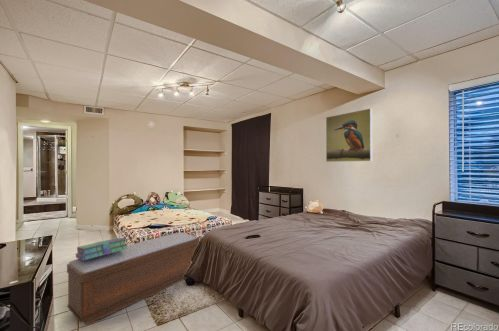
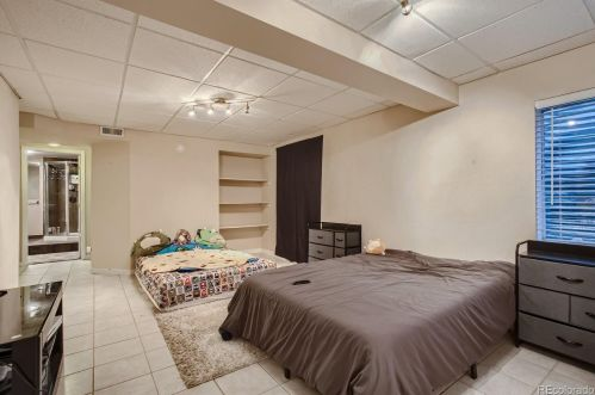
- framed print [325,107,373,163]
- bench [66,231,200,326]
- stack of books [75,237,128,260]
